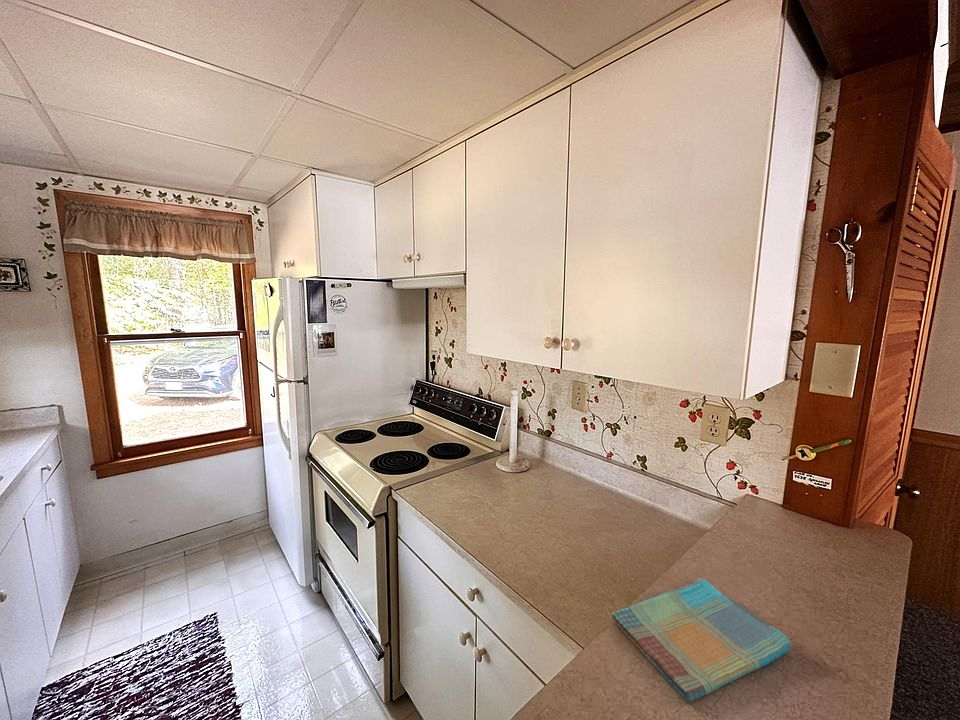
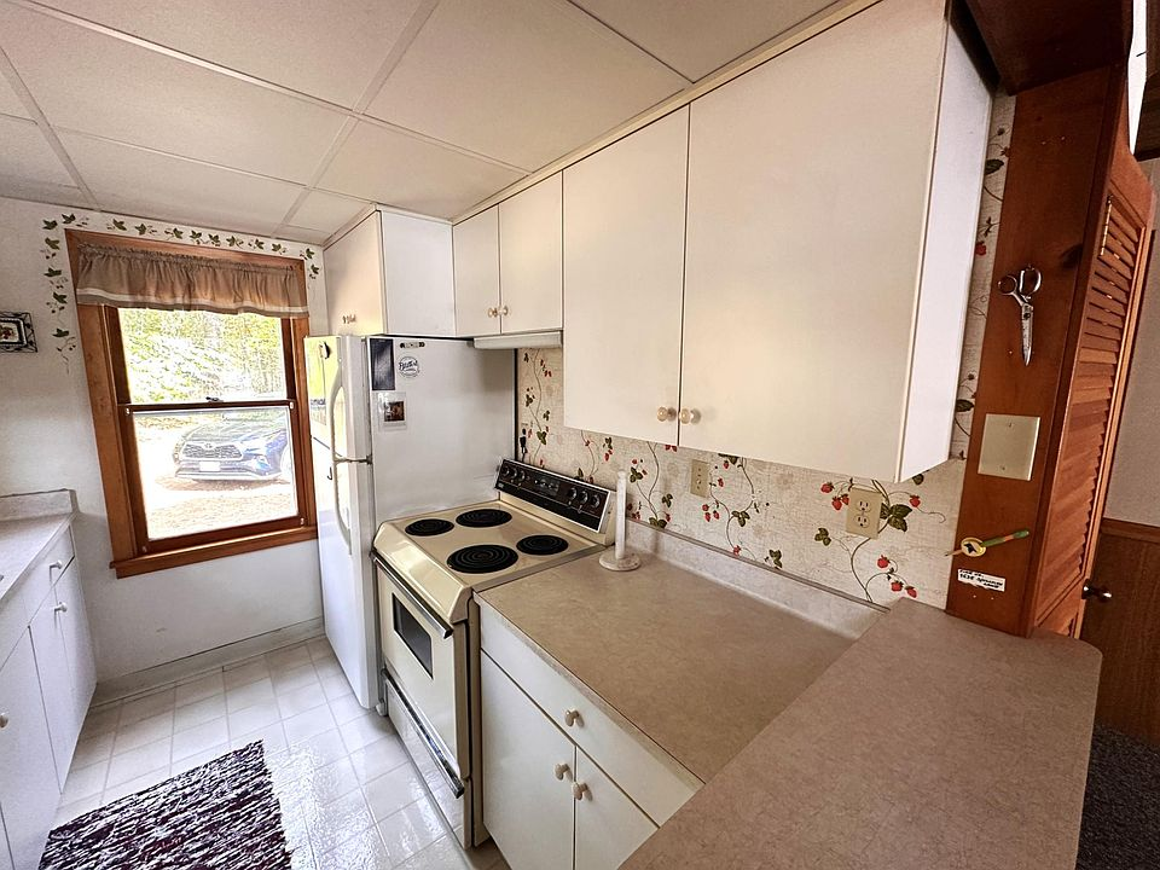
- dish towel [611,577,793,703]
